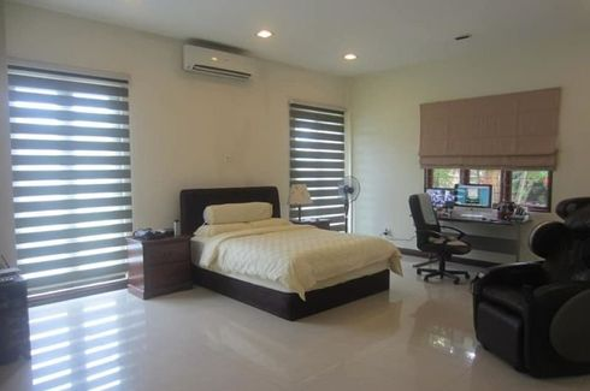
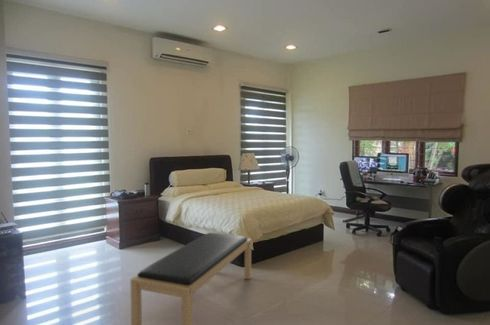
+ bench [130,232,252,325]
